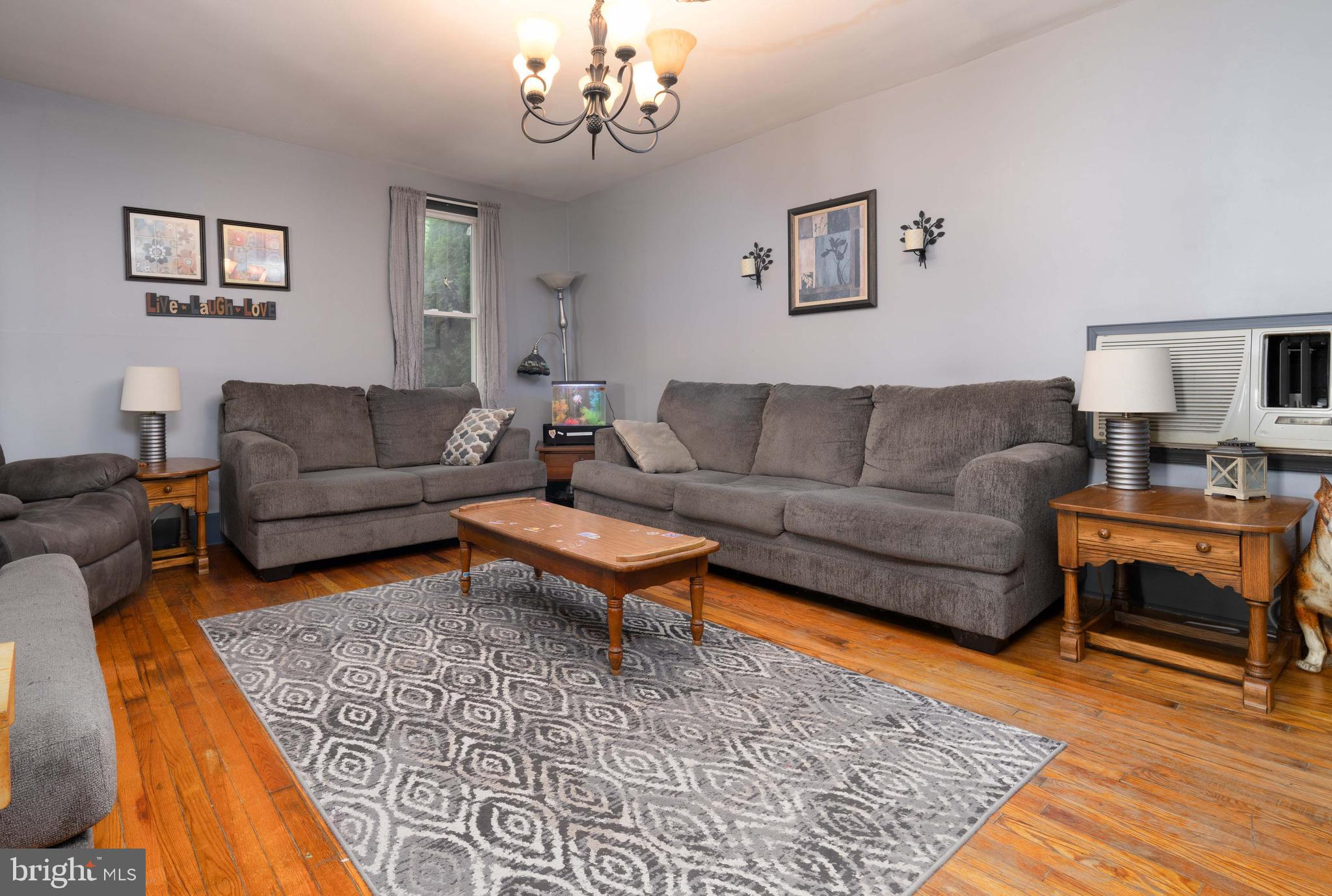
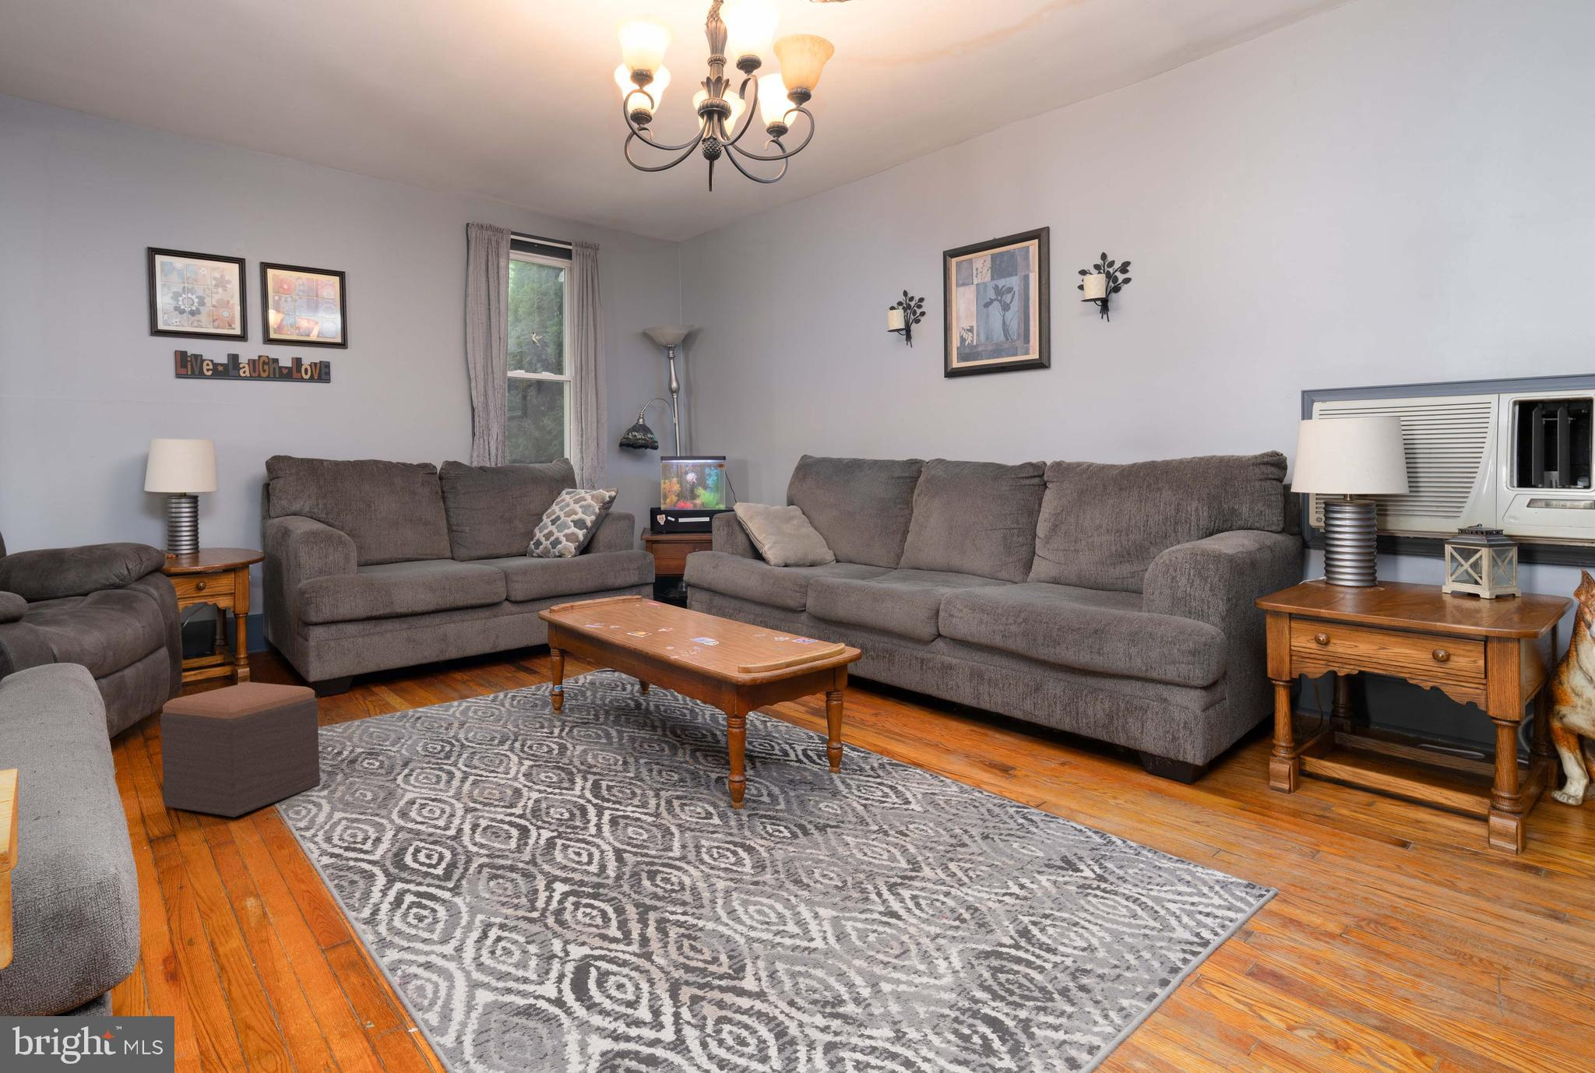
+ footstool [159,681,321,818]
